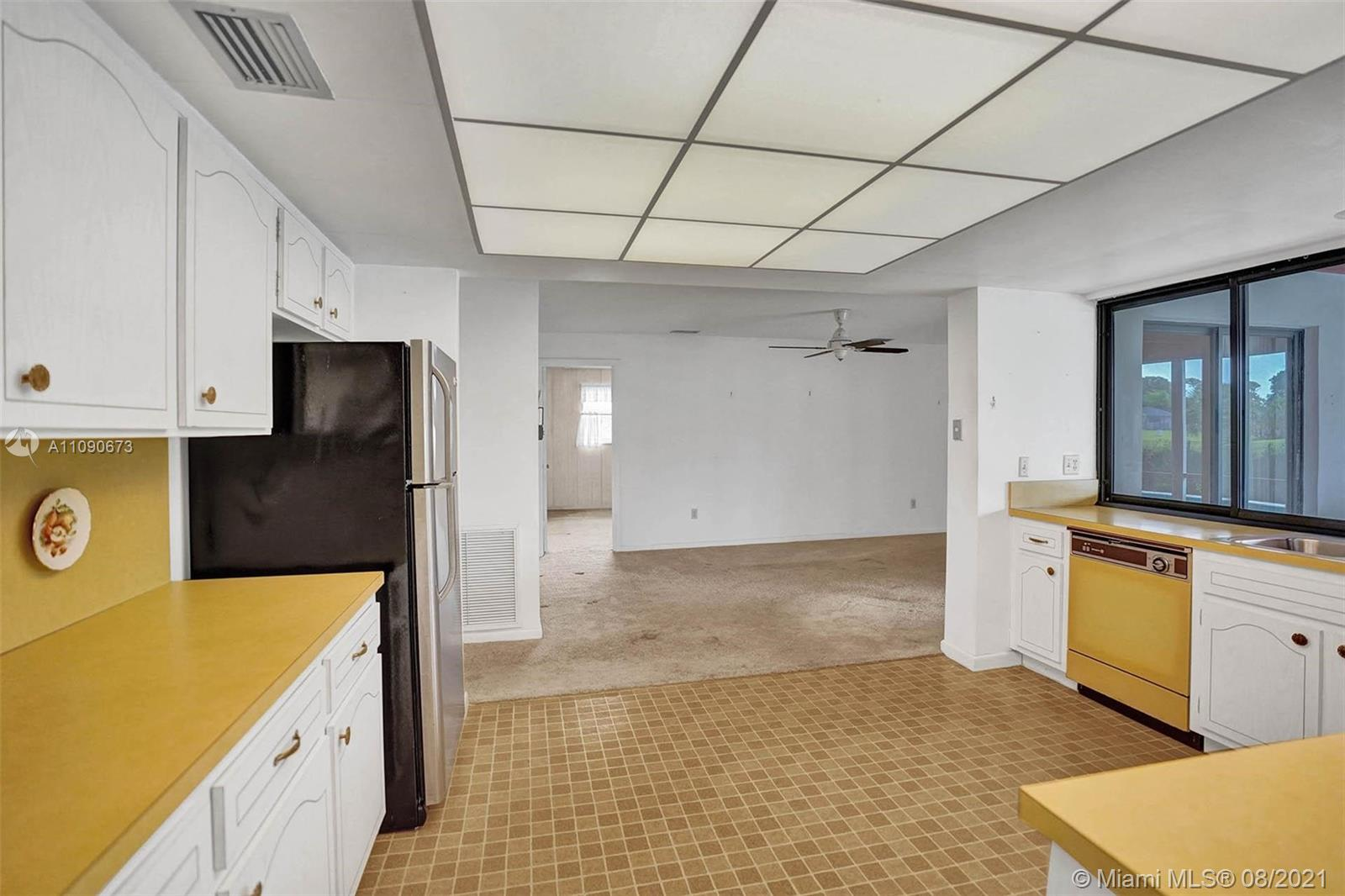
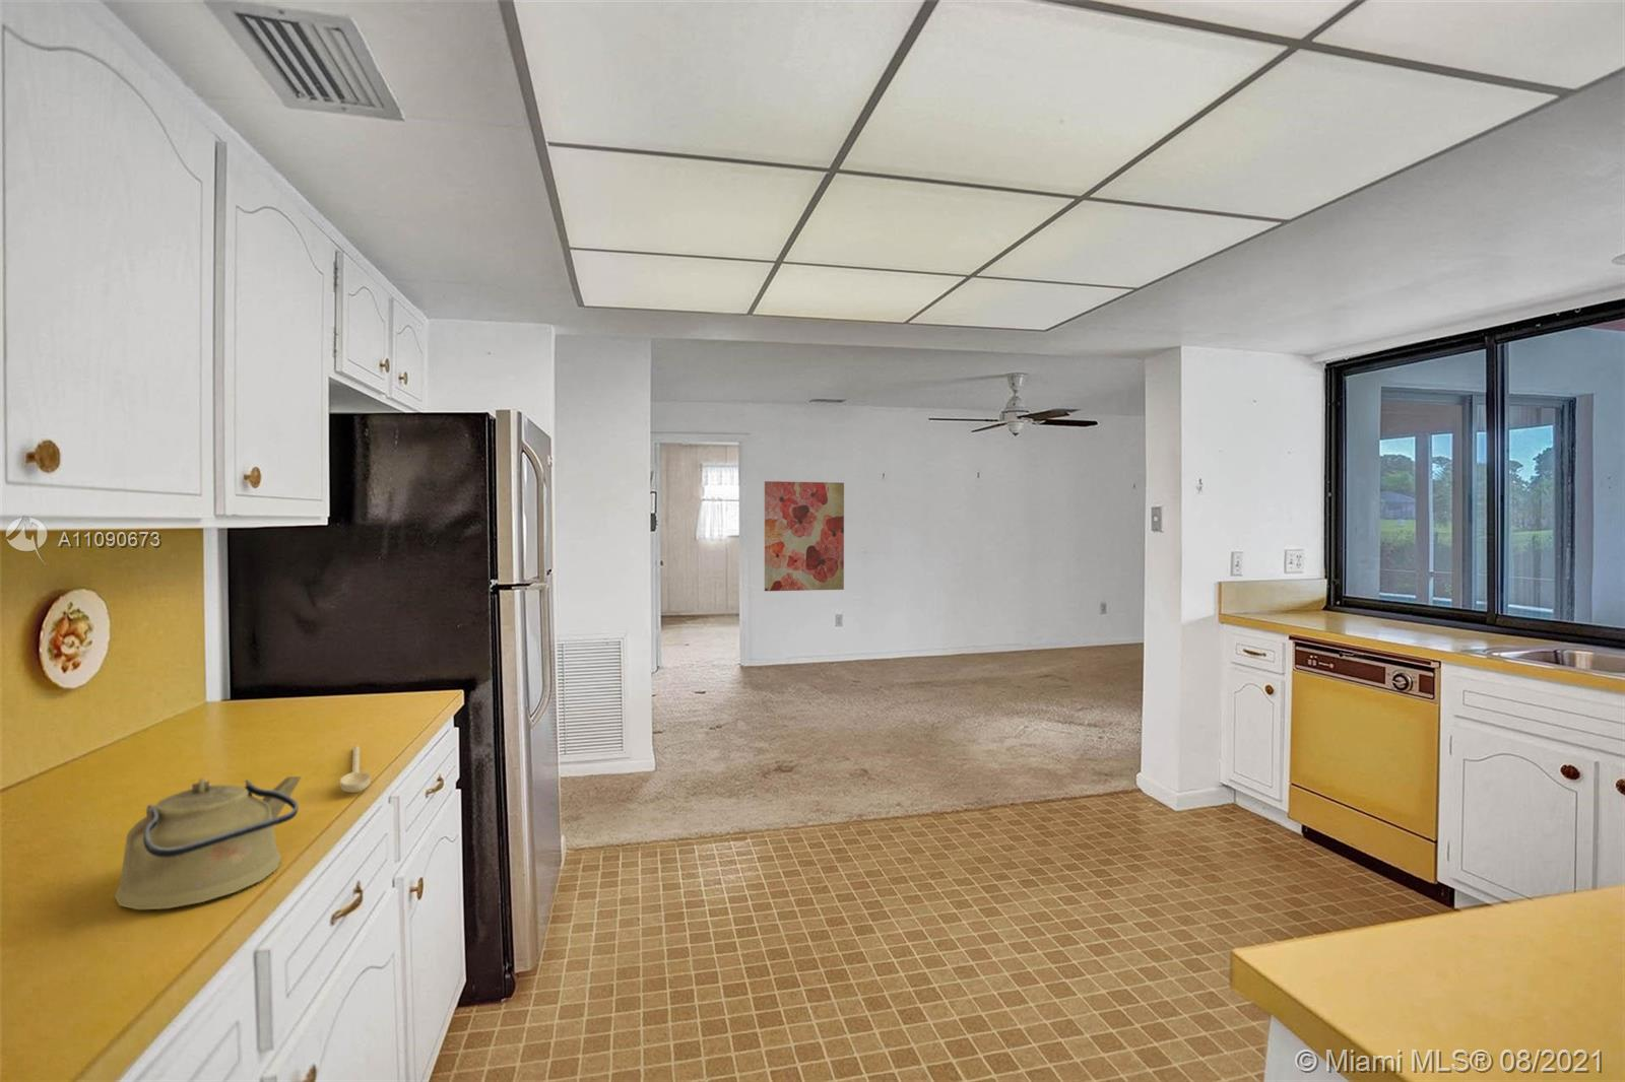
+ kettle [114,775,303,911]
+ spoon [339,745,372,793]
+ wall art [764,481,845,592]
